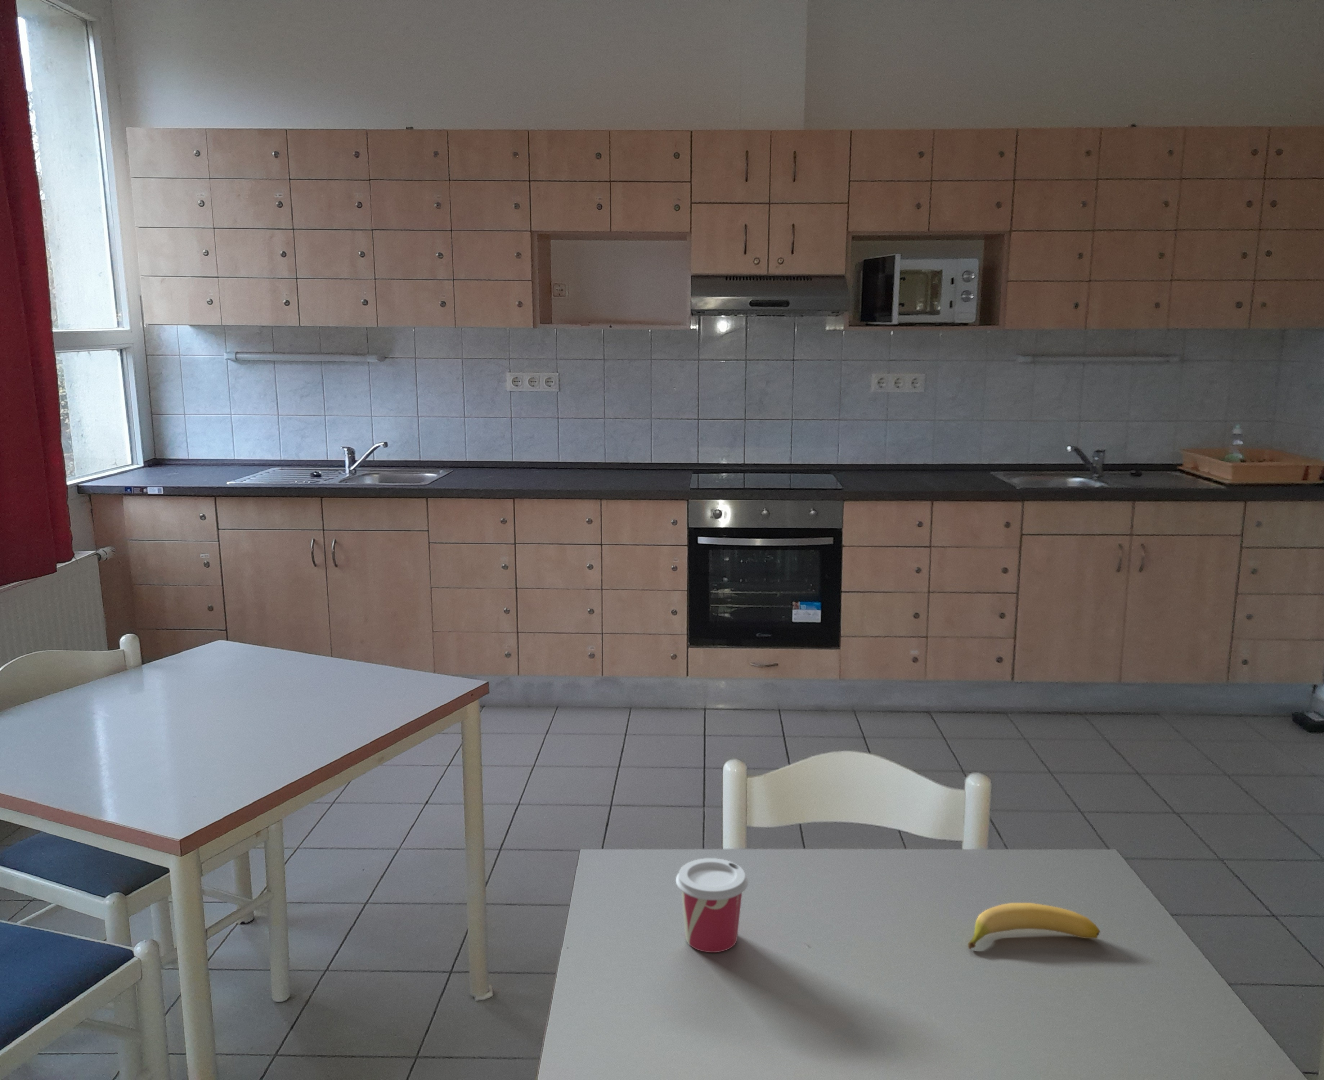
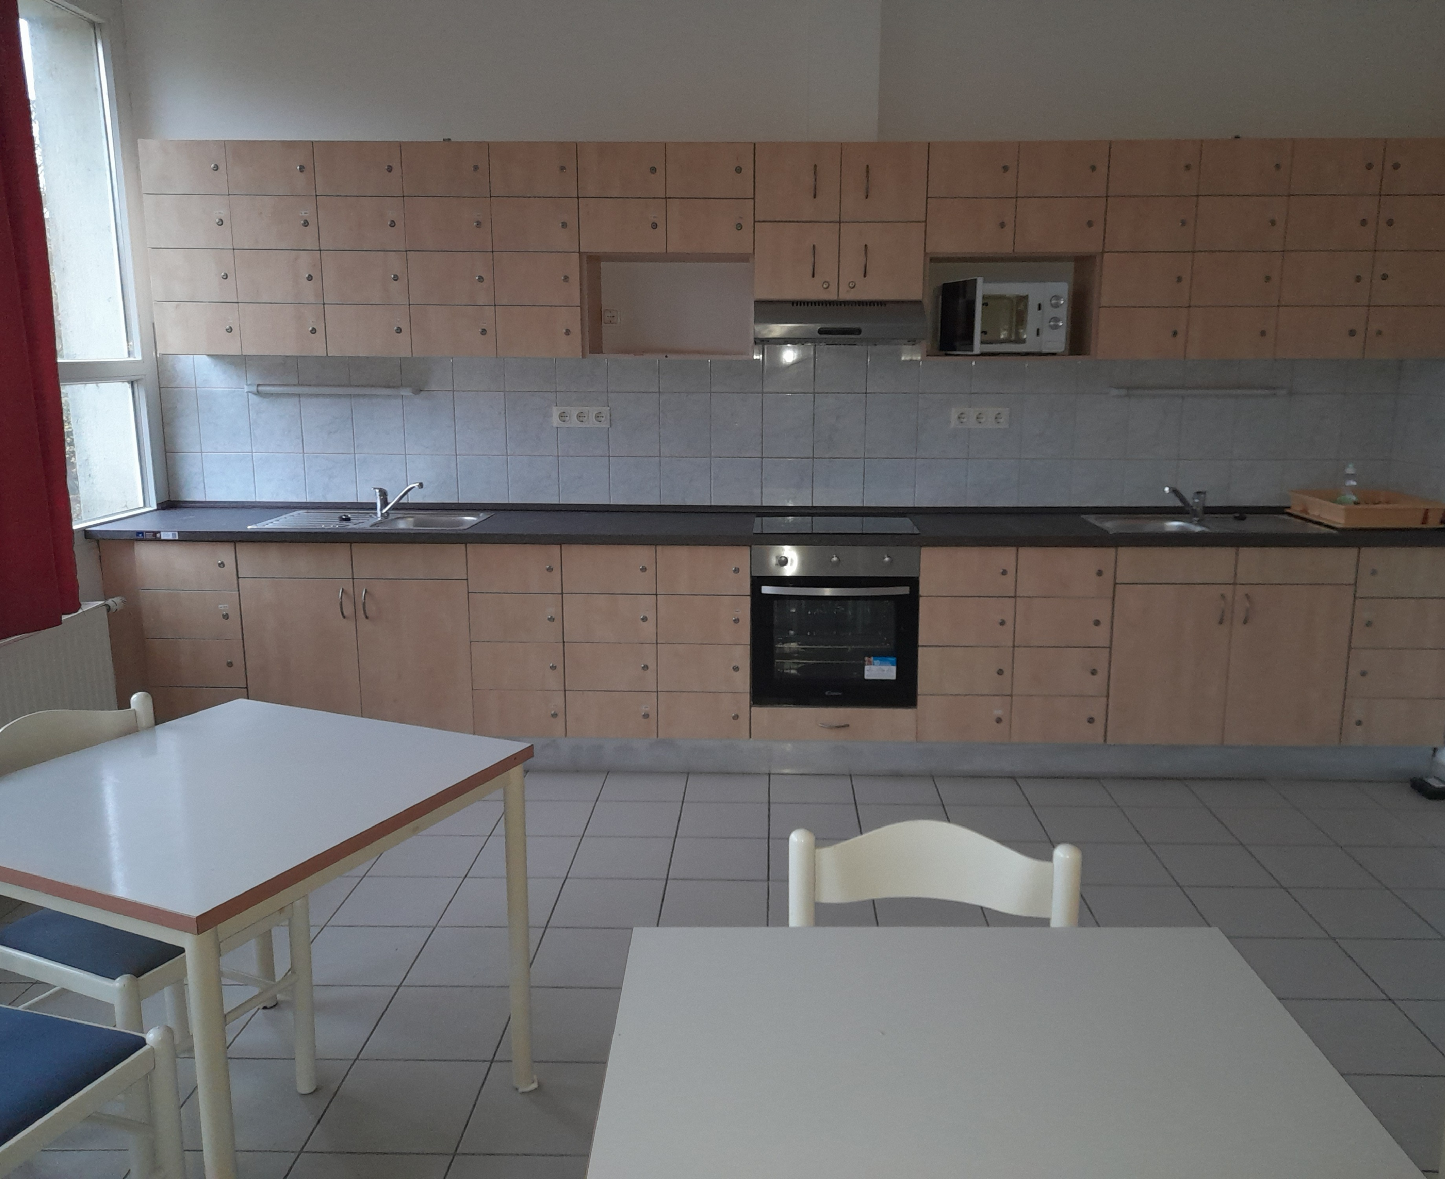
- cup [675,858,748,952]
- banana [968,903,1101,950]
